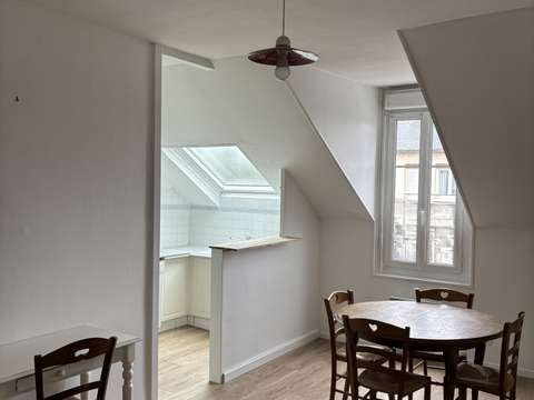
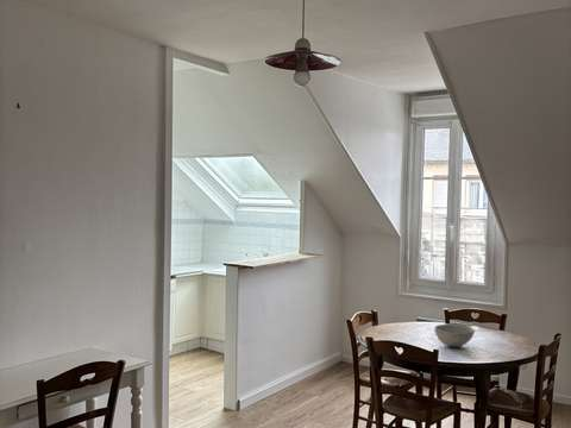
+ bowl [433,323,476,348]
